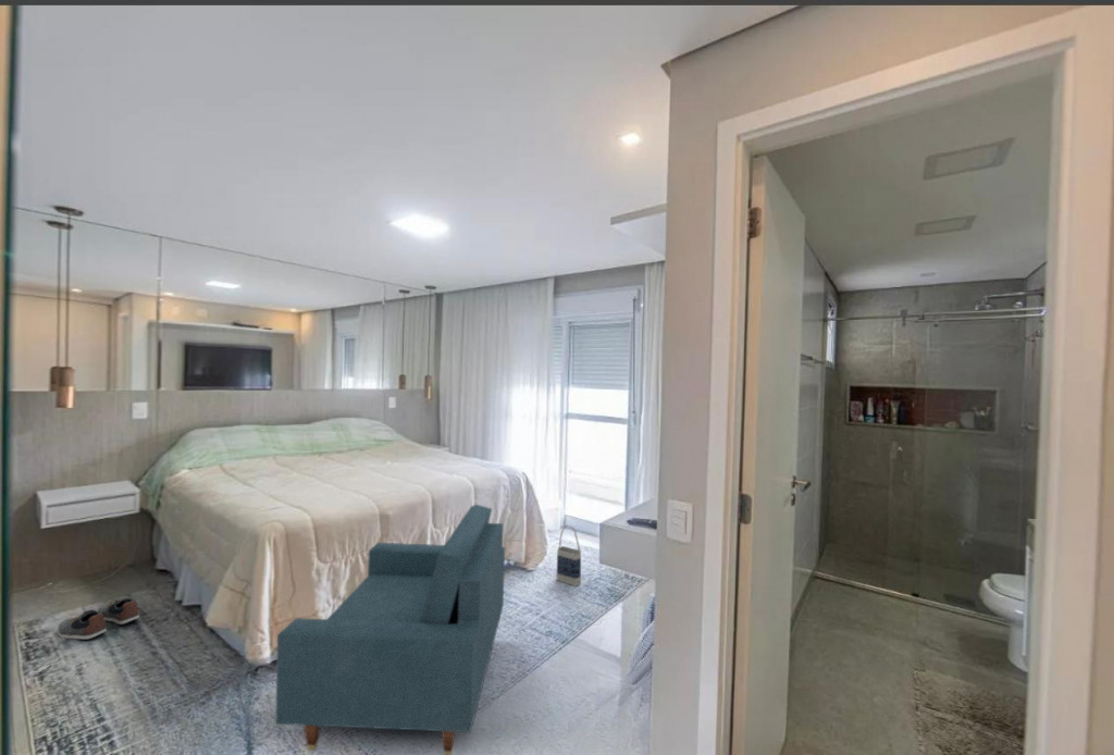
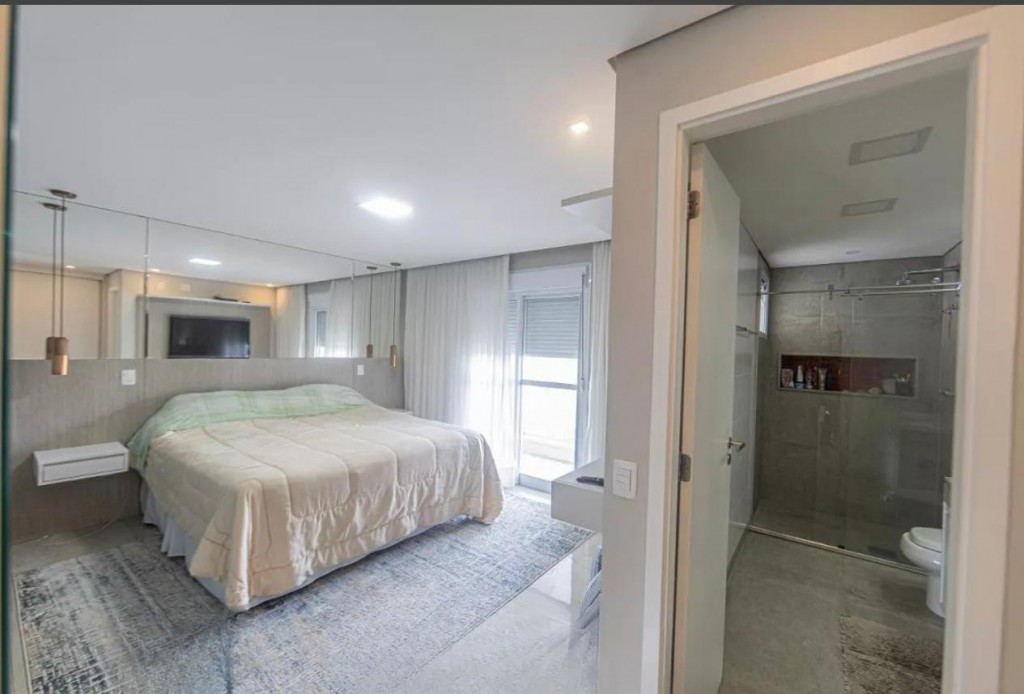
- bag [555,524,582,587]
- shoe [57,596,140,641]
- armchair [274,504,506,755]
